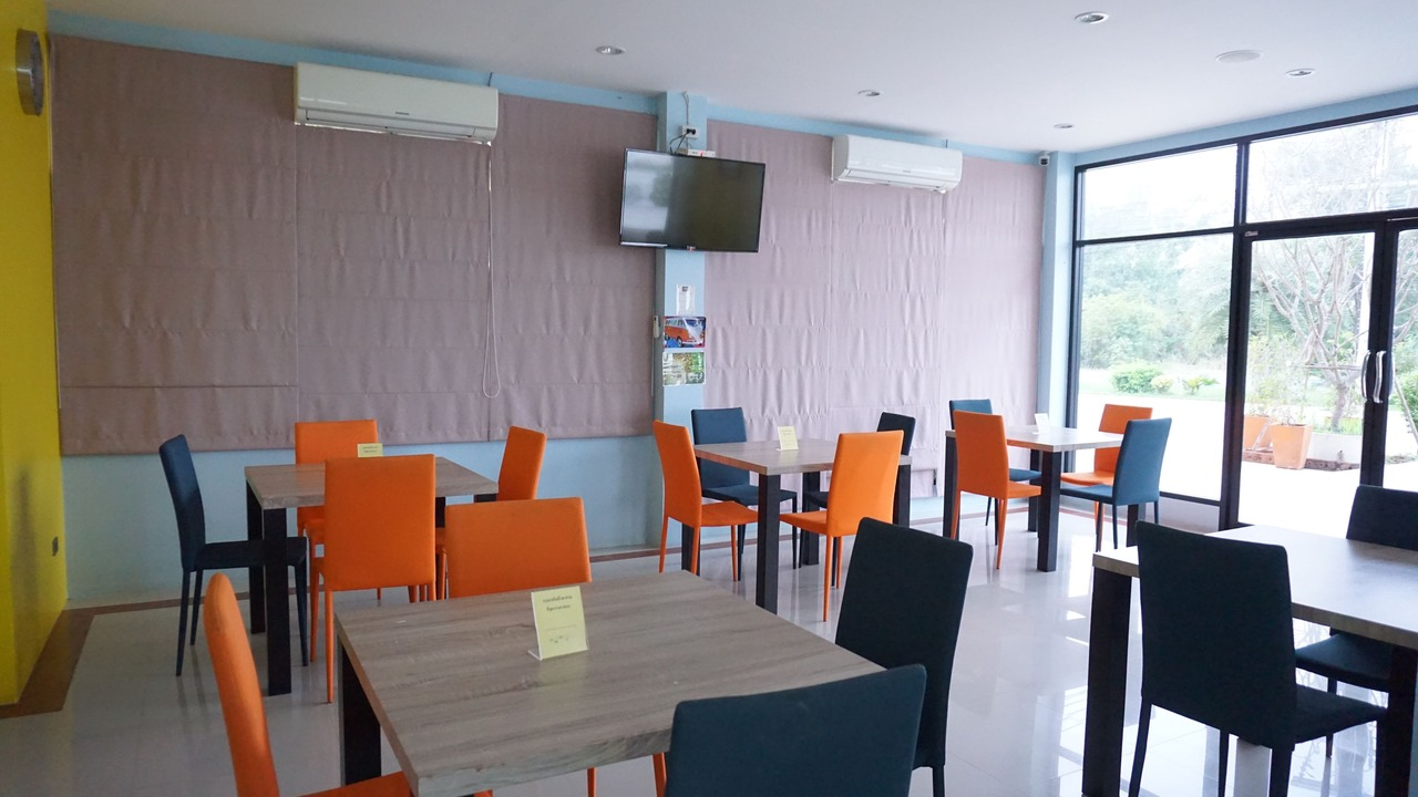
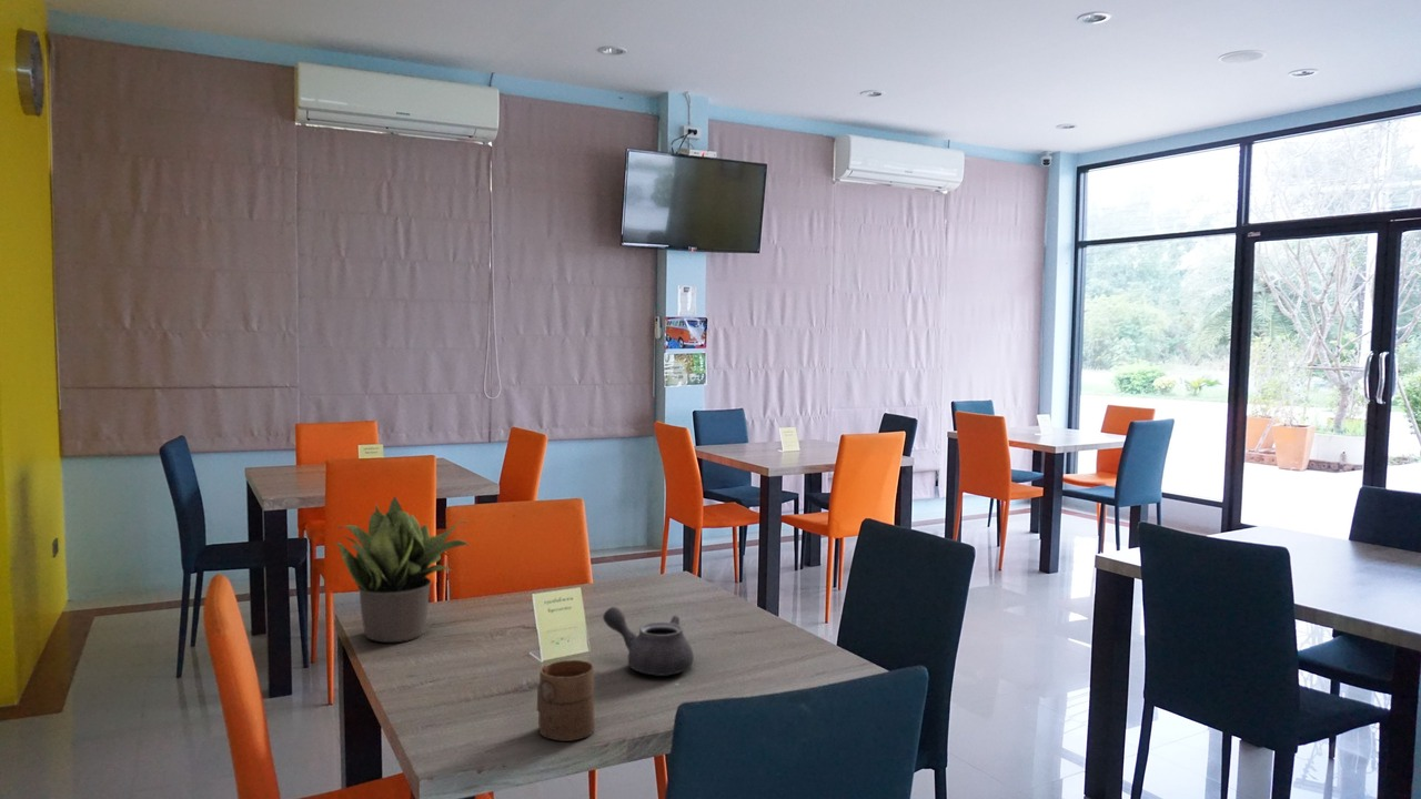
+ cup [536,659,596,742]
+ teapot [602,606,695,677]
+ potted plant [334,494,472,644]
